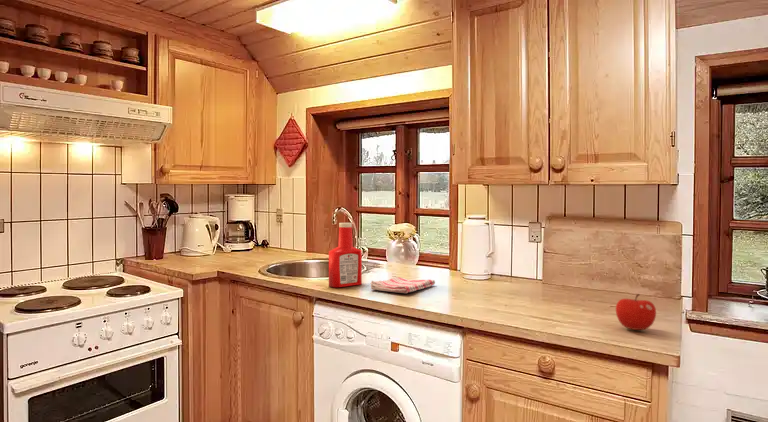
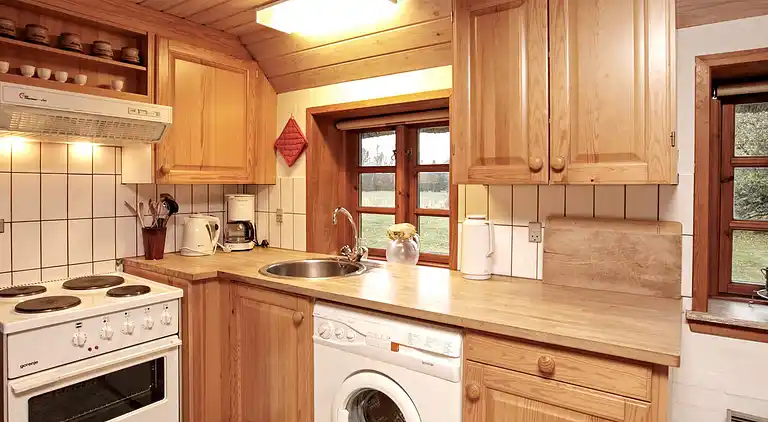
- soap bottle [328,222,363,288]
- dish towel [370,276,436,294]
- fruit [615,293,657,331]
